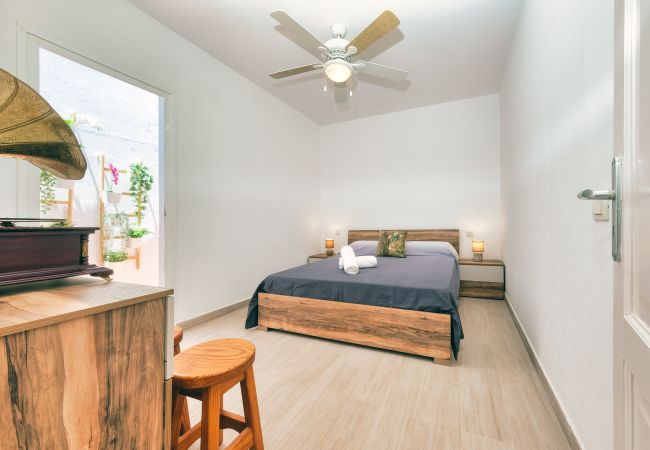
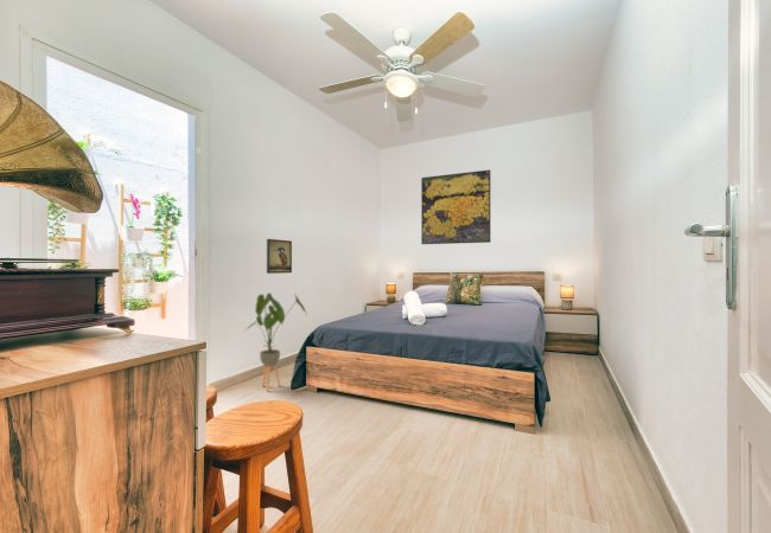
+ house plant [244,291,308,392]
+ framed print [266,238,293,275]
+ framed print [420,168,492,245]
